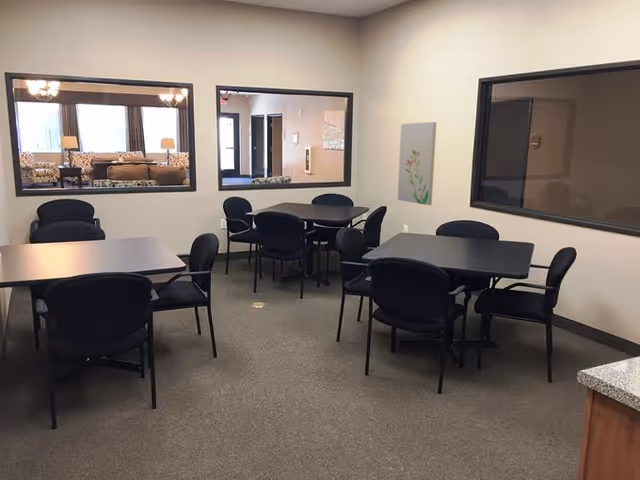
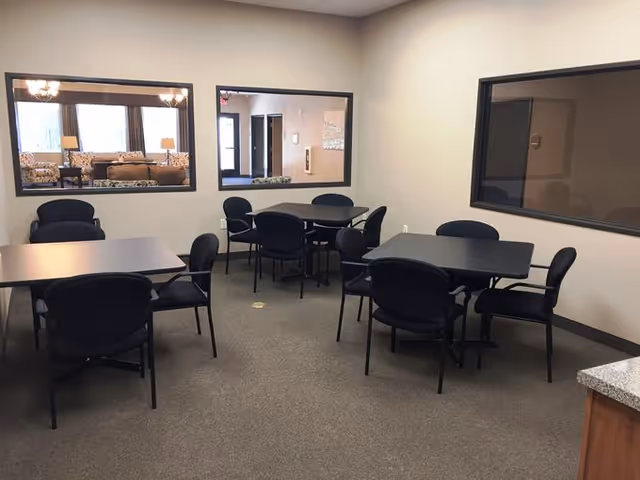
- wall art [397,121,437,206]
